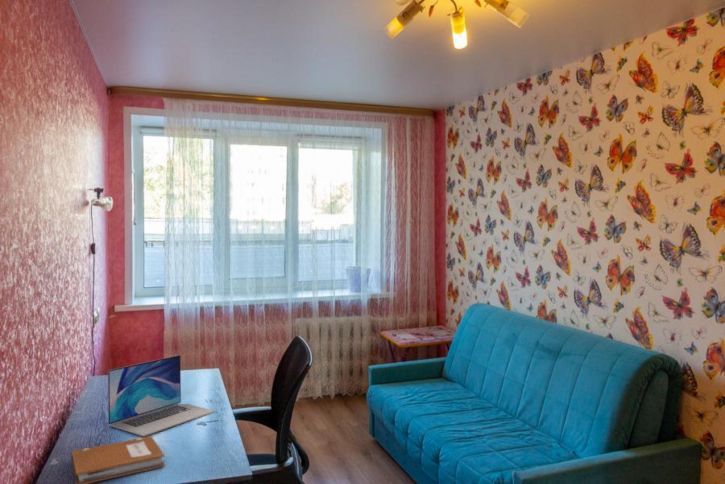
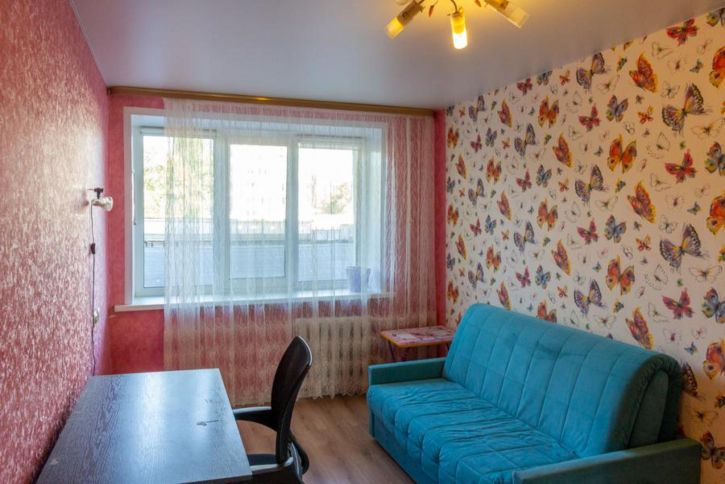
- laptop [107,354,216,437]
- notebook [70,435,166,484]
